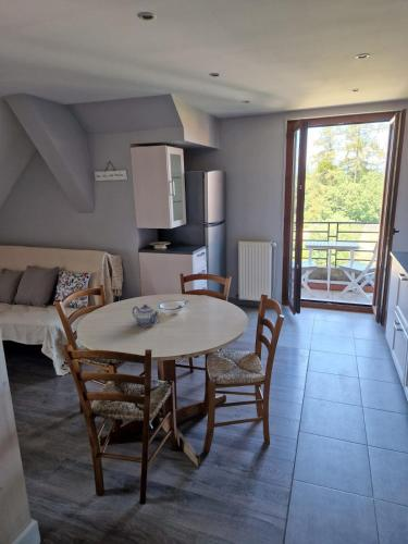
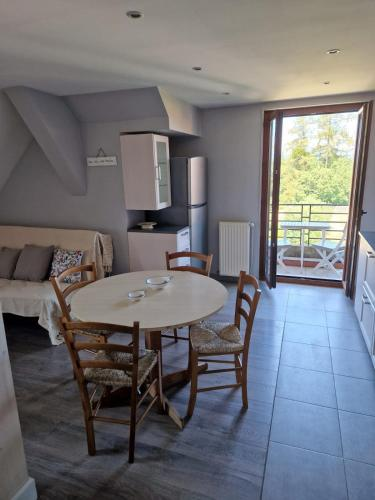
- teapot [132,304,160,327]
